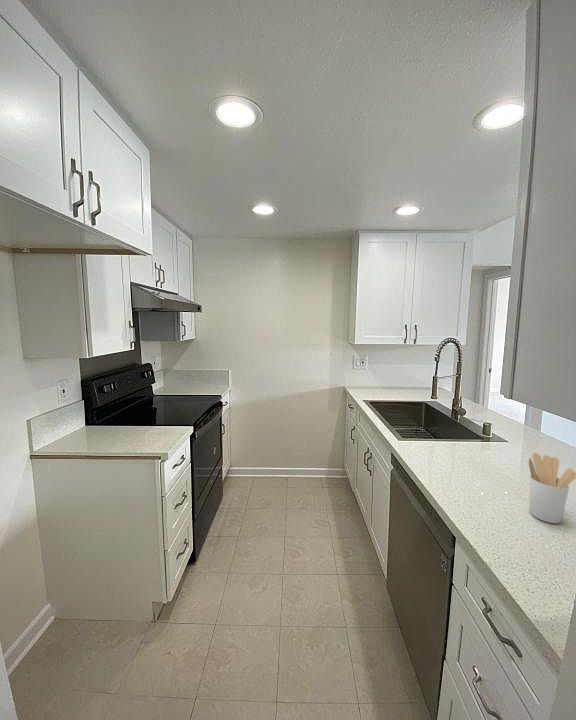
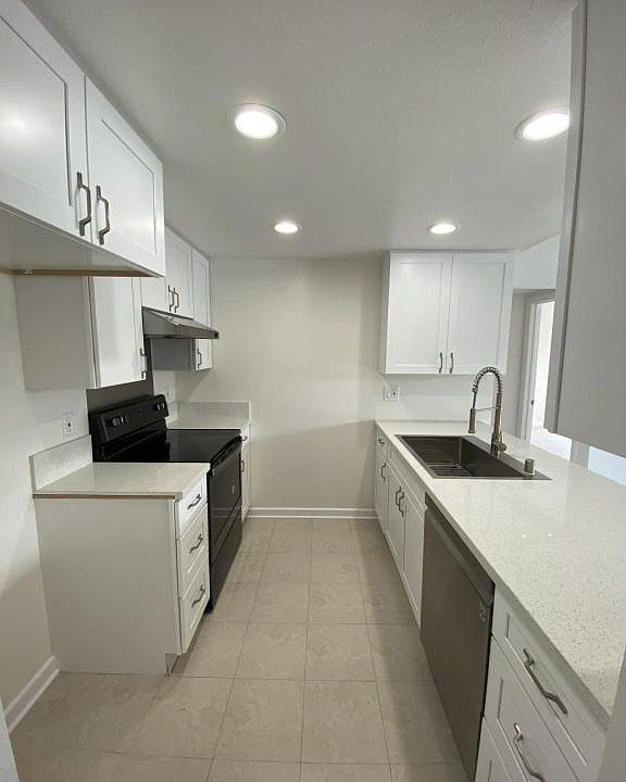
- utensil holder [528,452,576,524]
